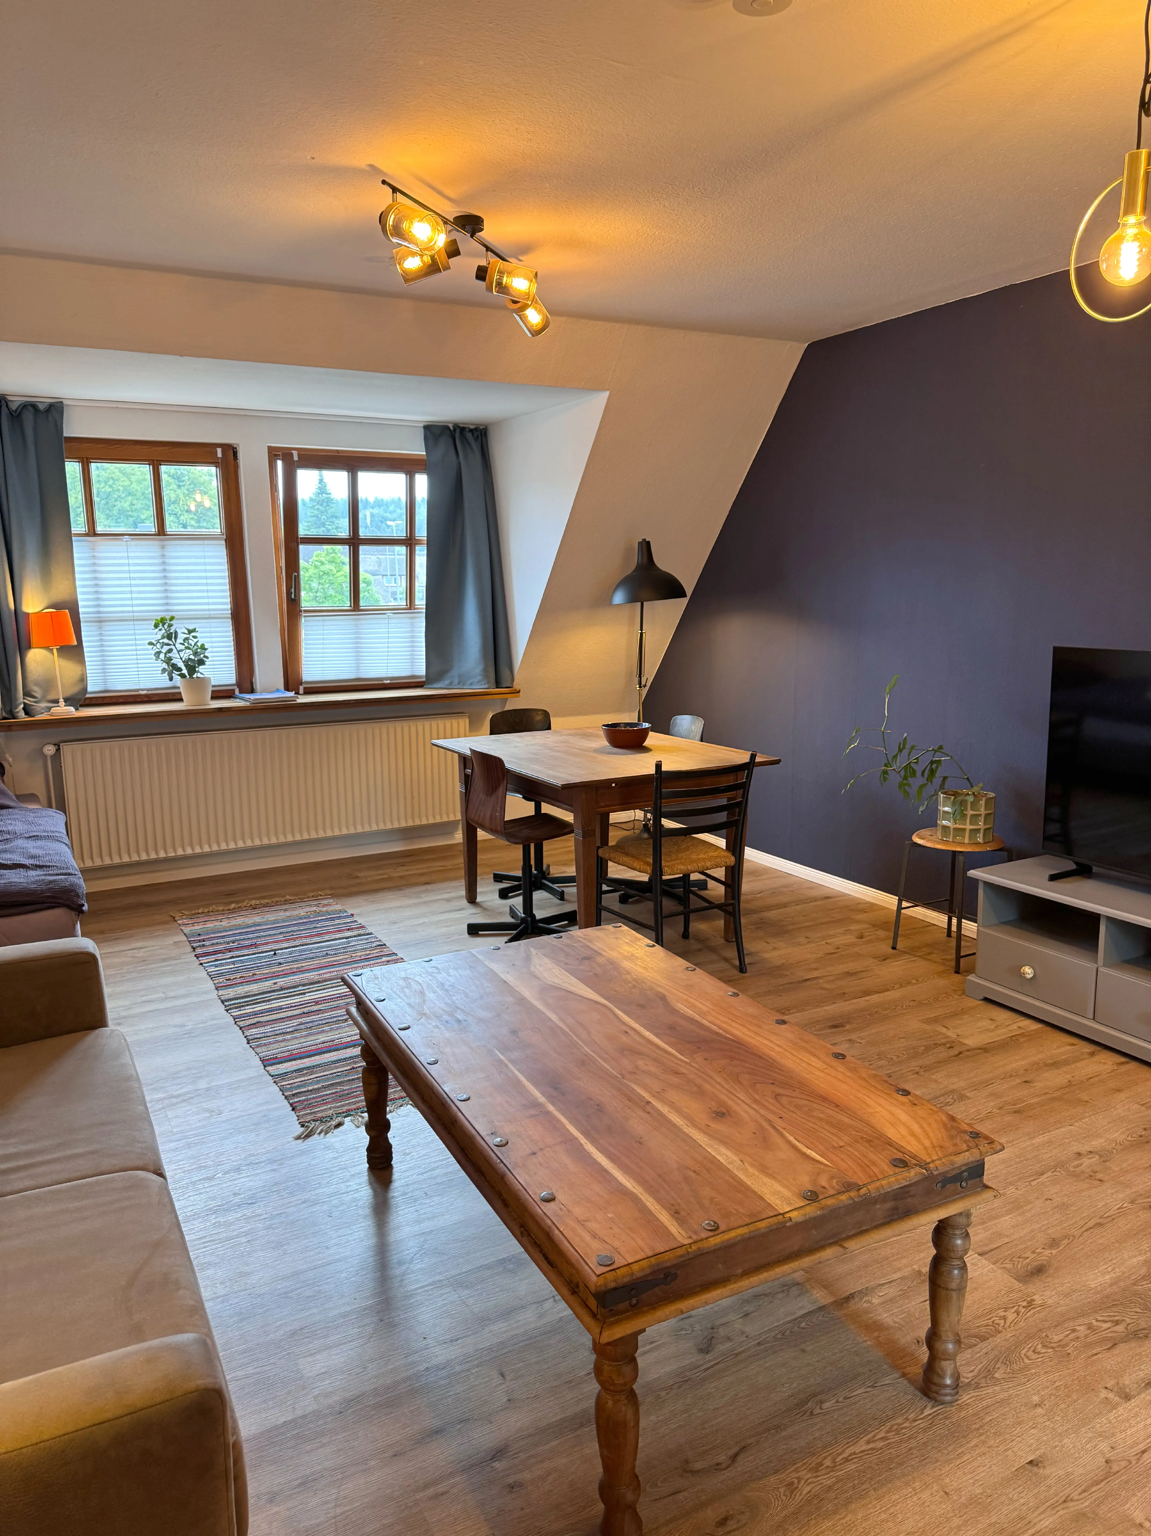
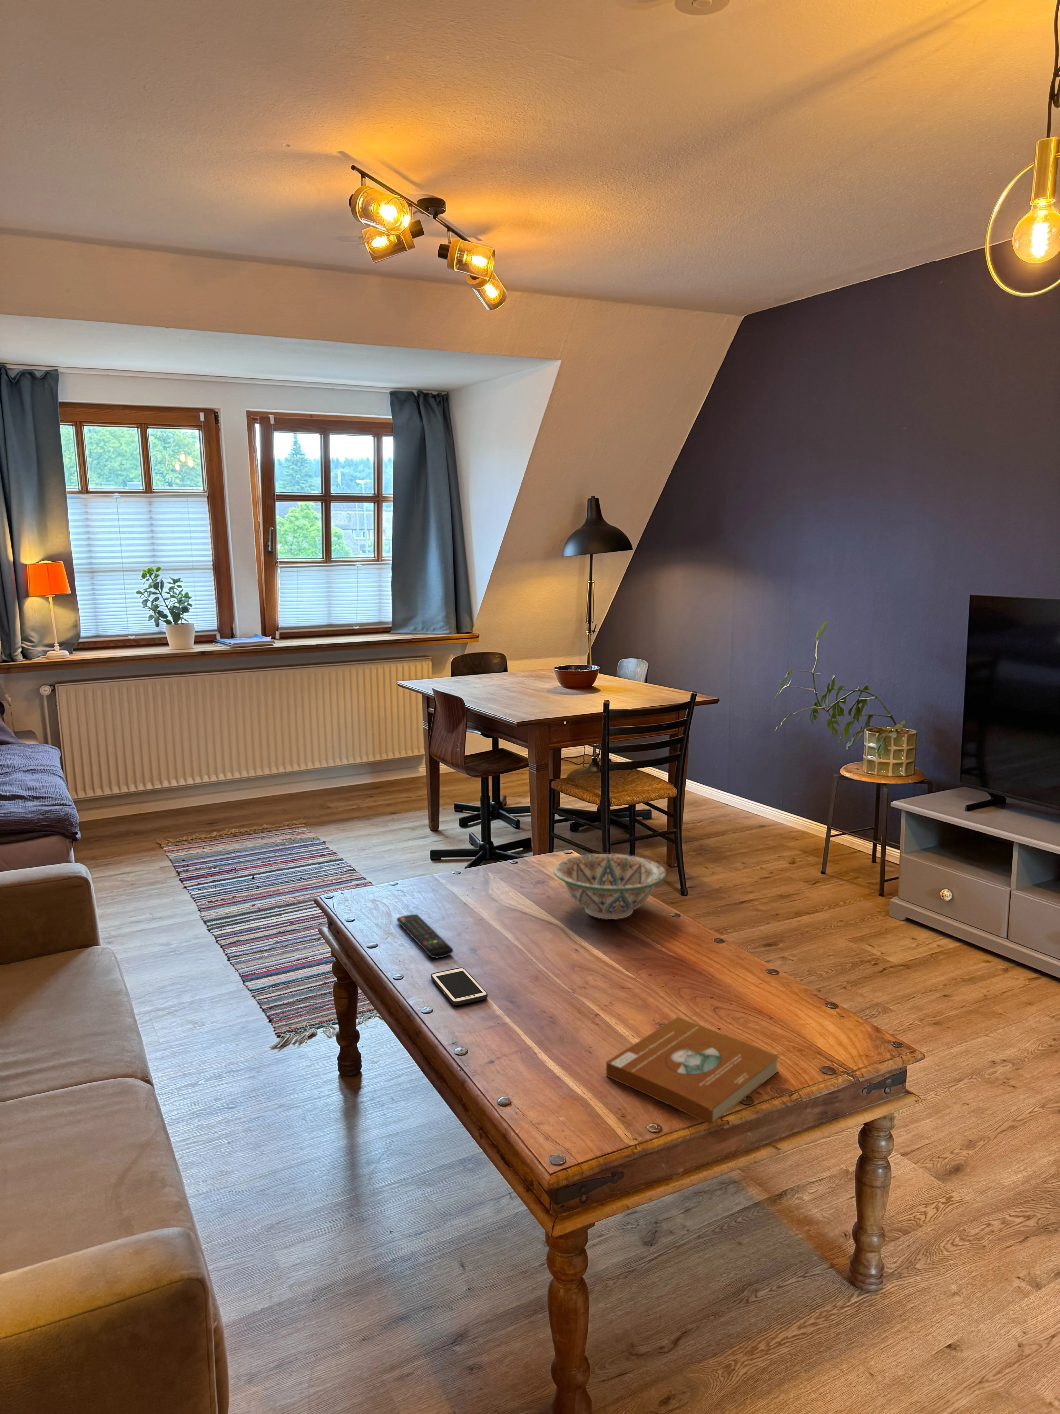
+ book [606,1017,779,1126]
+ cell phone [431,966,488,1005]
+ remote control [396,914,453,959]
+ decorative bowl [553,853,667,920]
